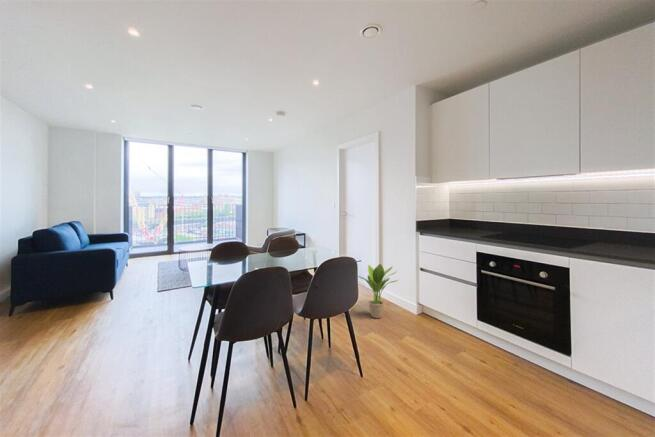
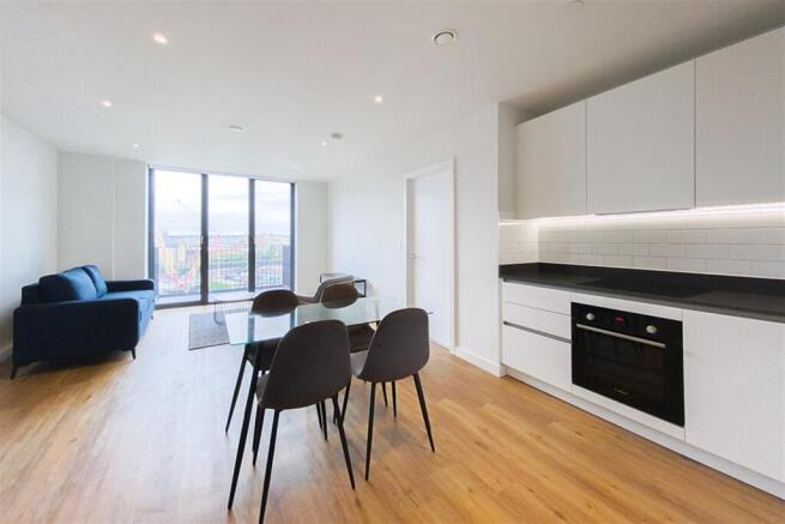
- potted plant [357,263,399,319]
